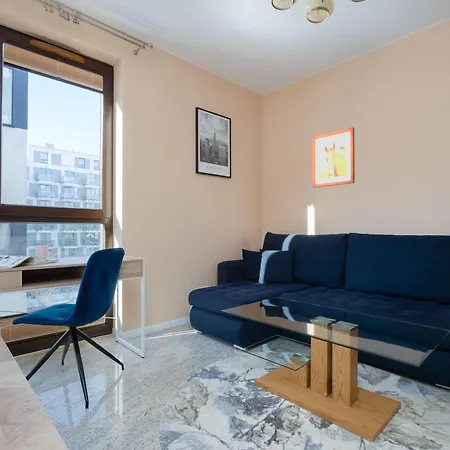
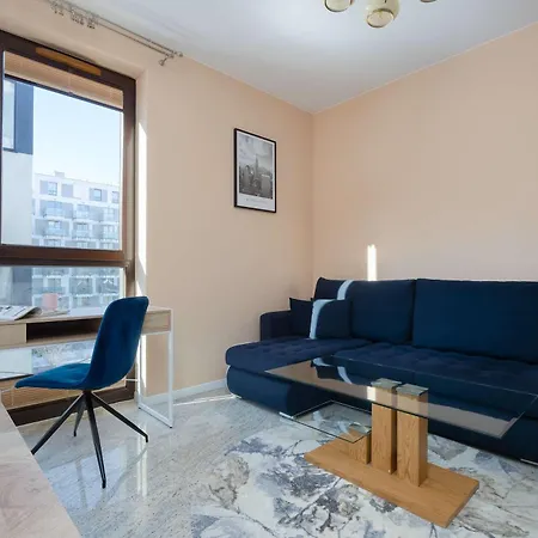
- wall art [311,127,356,188]
